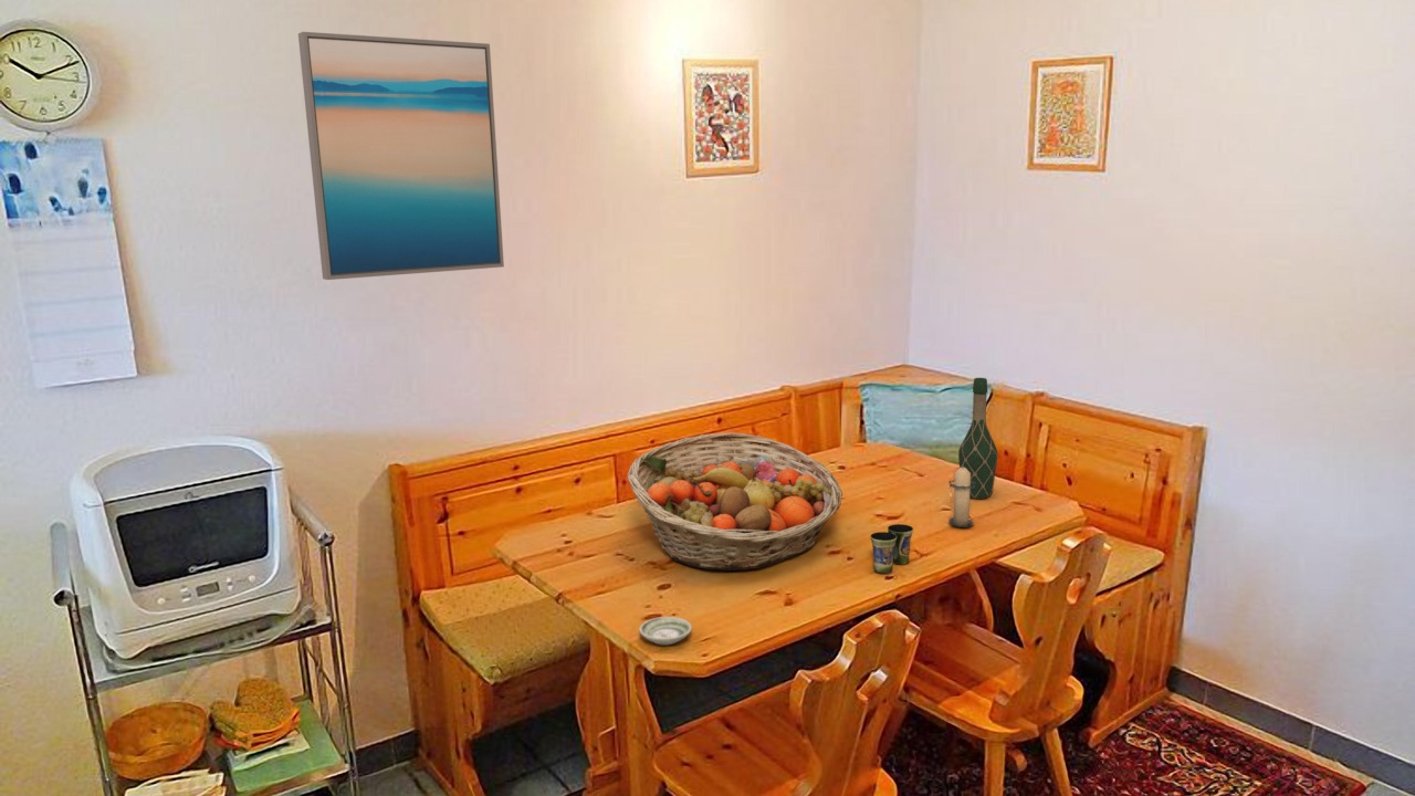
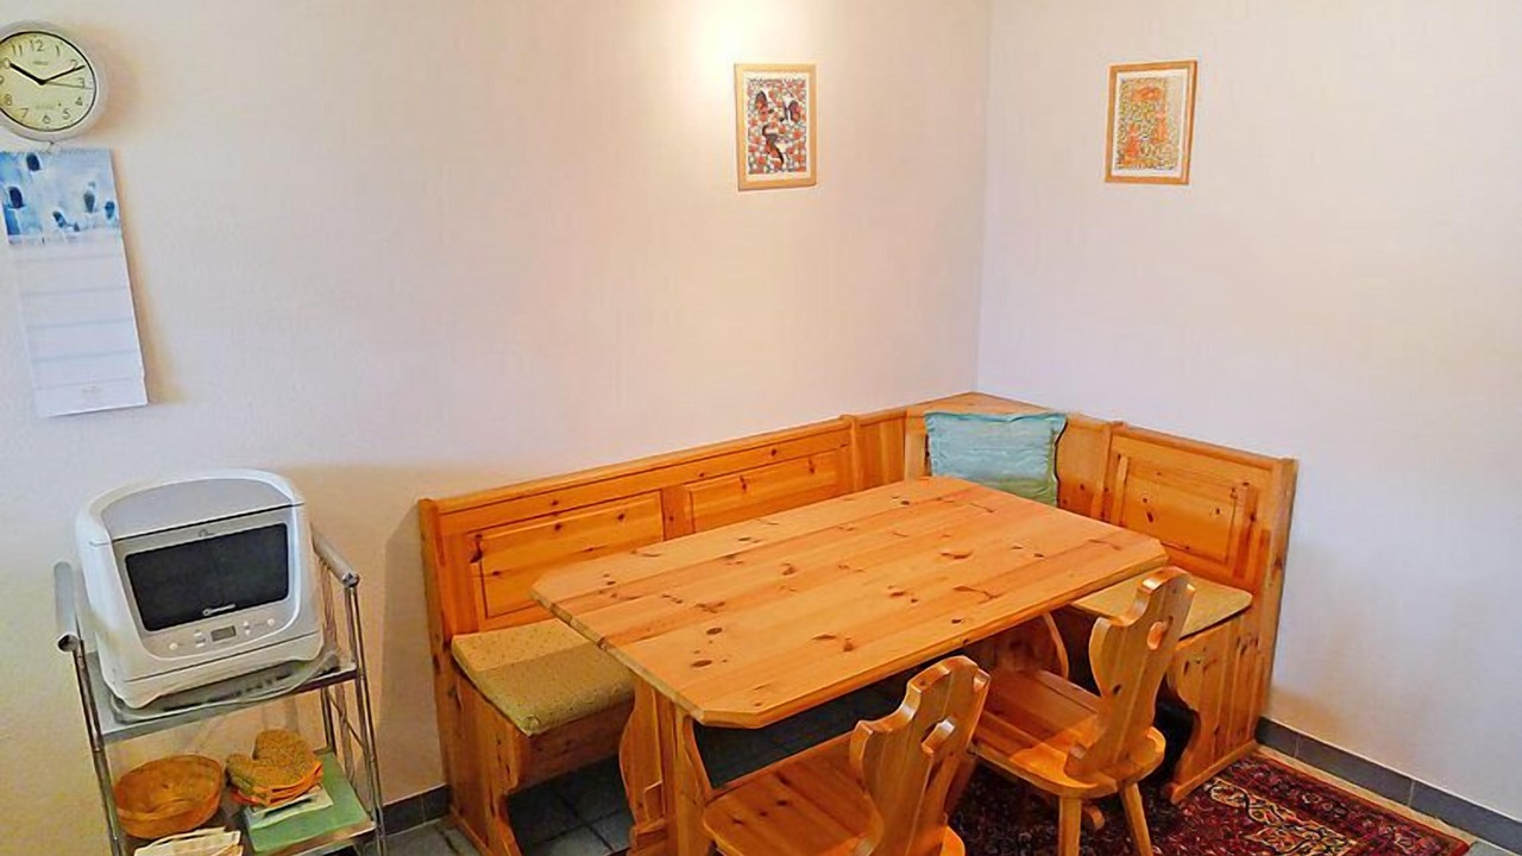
- cup [869,523,914,574]
- fruit basket [627,431,843,572]
- candle [947,463,977,528]
- wall art [297,31,505,281]
- wine bottle [957,377,999,500]
- saucer [638,616,693,646]
